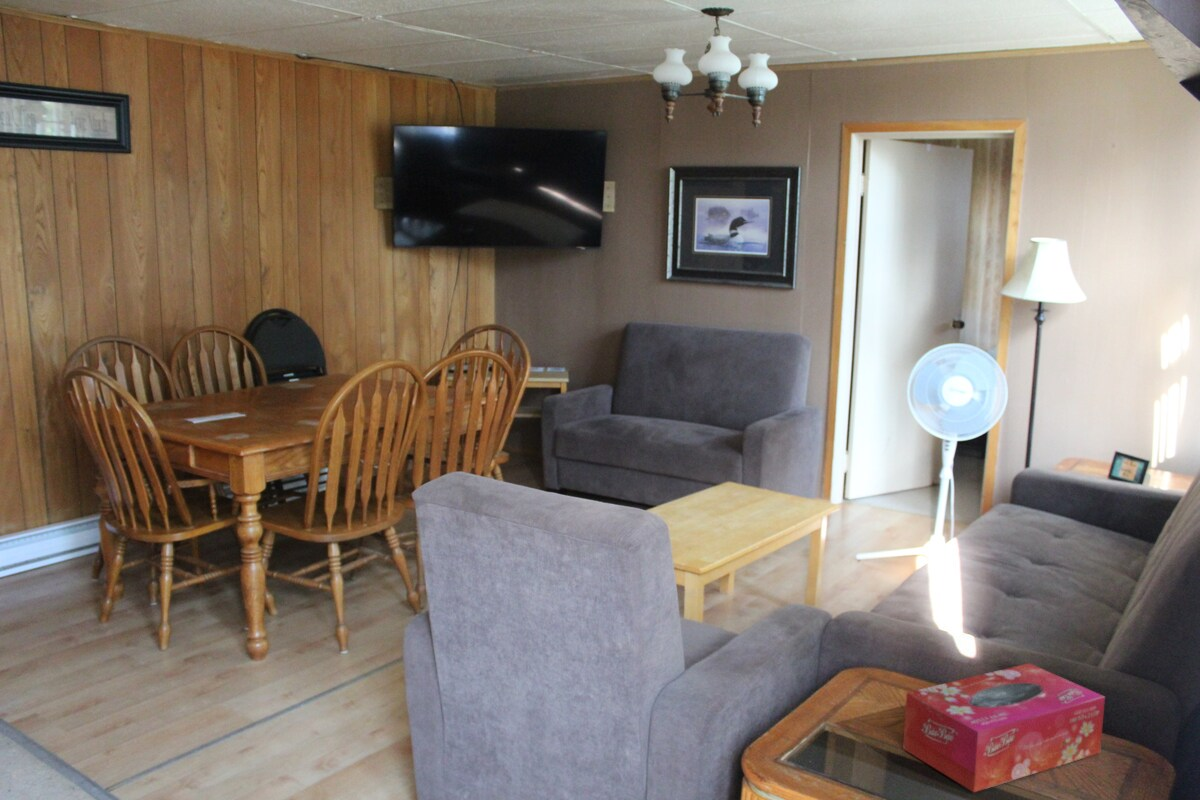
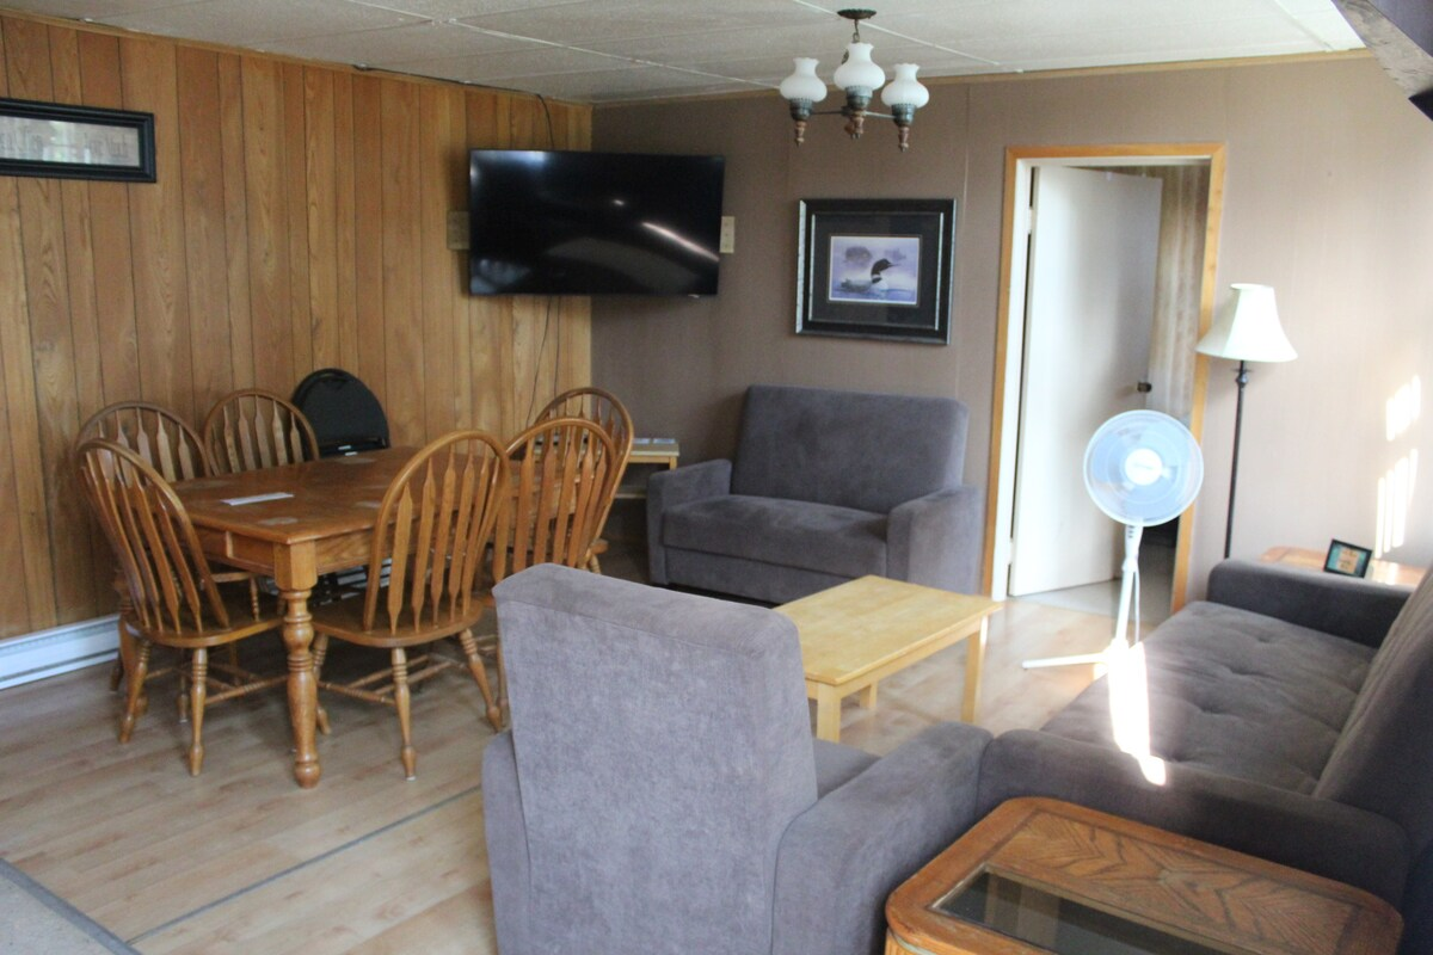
- tissue box [902,662,1106,793]
